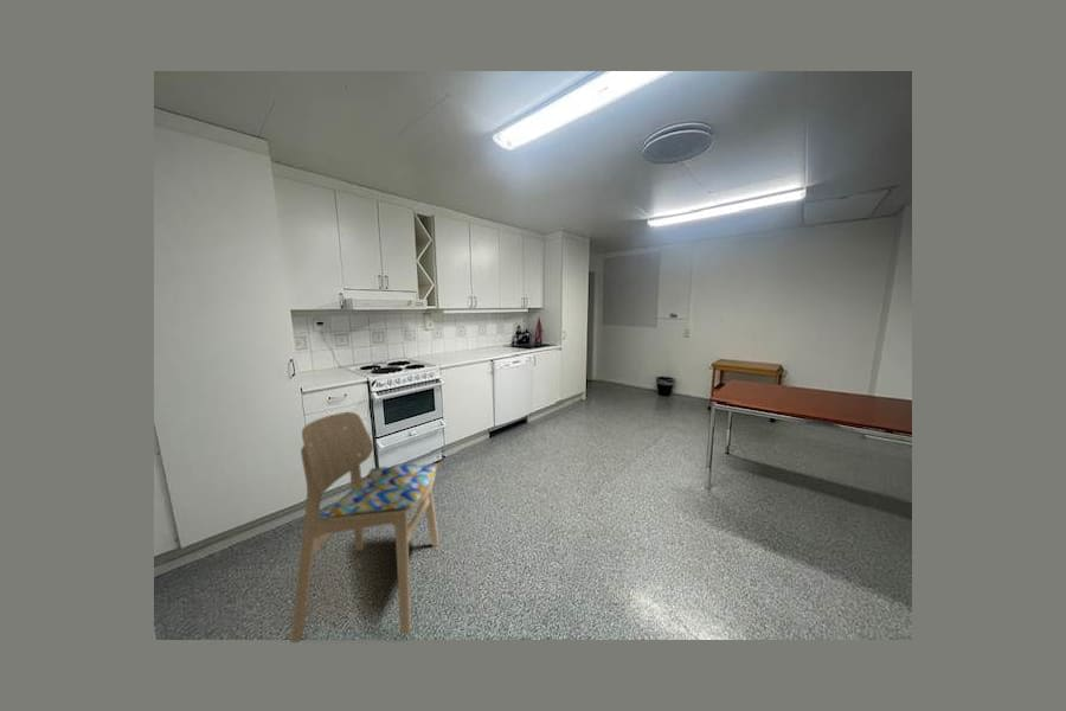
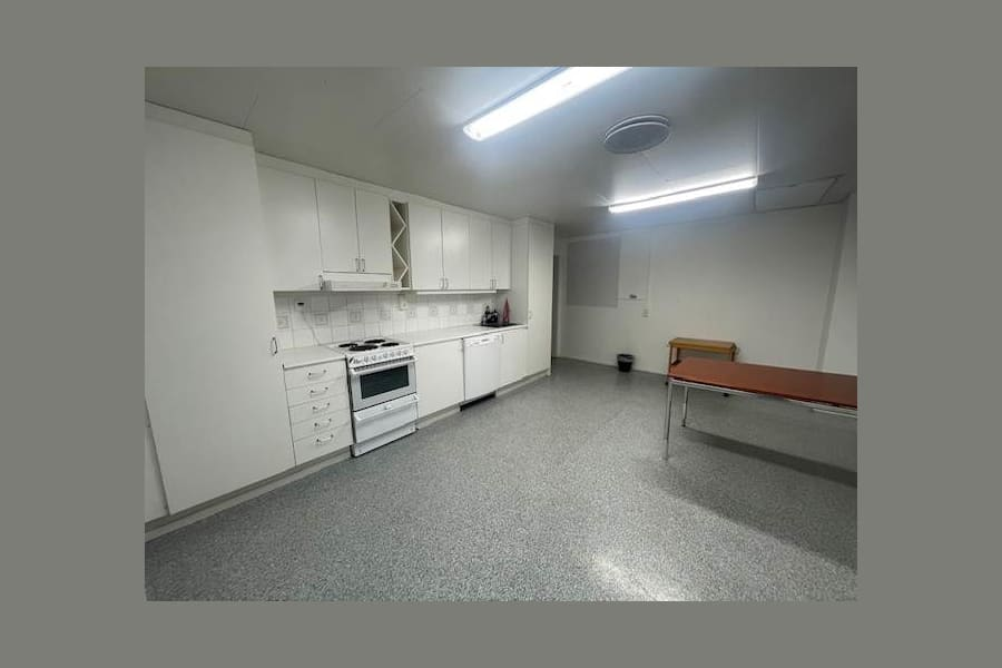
- dining chair [289,411,441,645]
